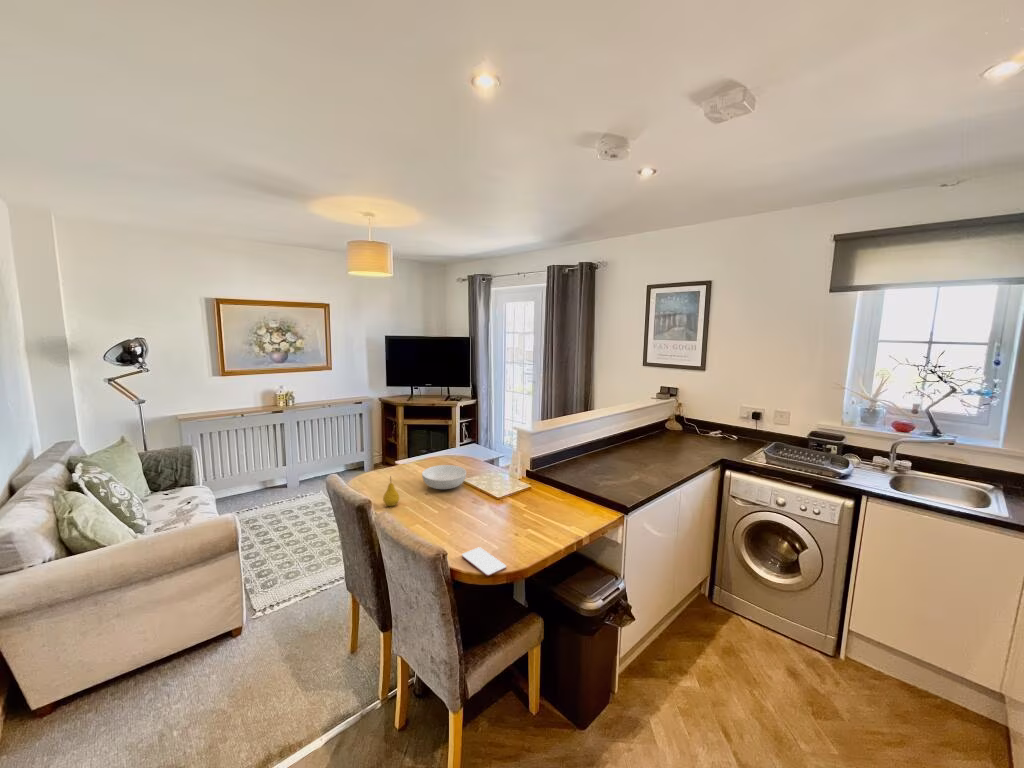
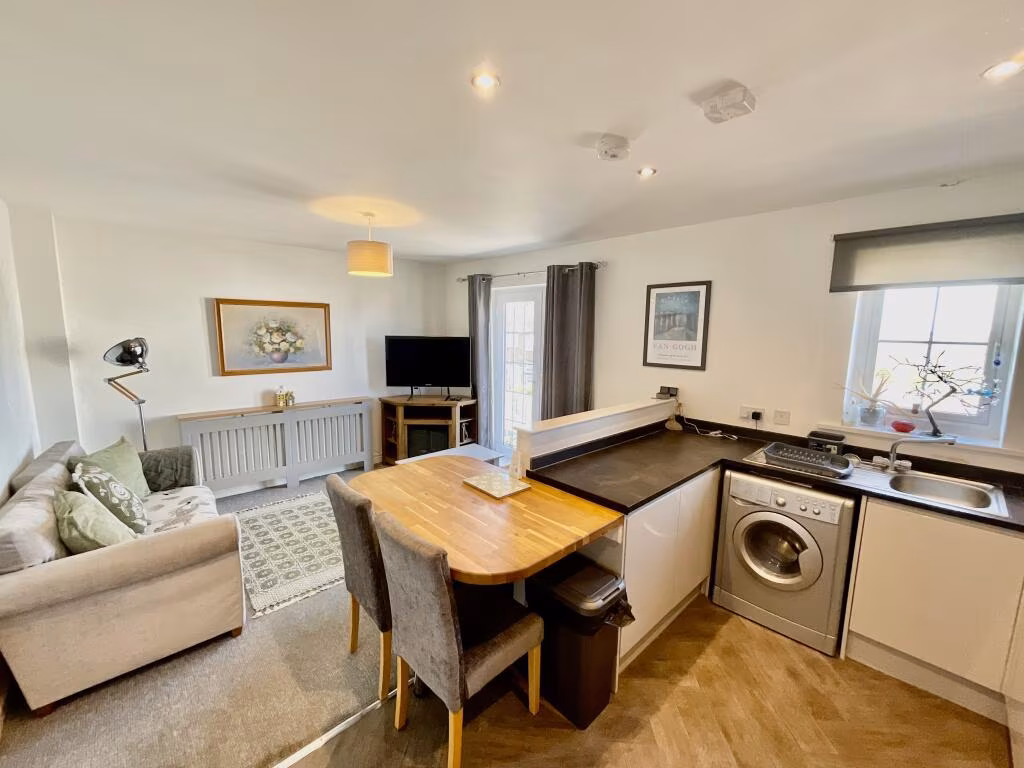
- fruit [382,475,400,507]
- smartphone [461,546,507,577]
- serving bowl [421,464,467,490]
